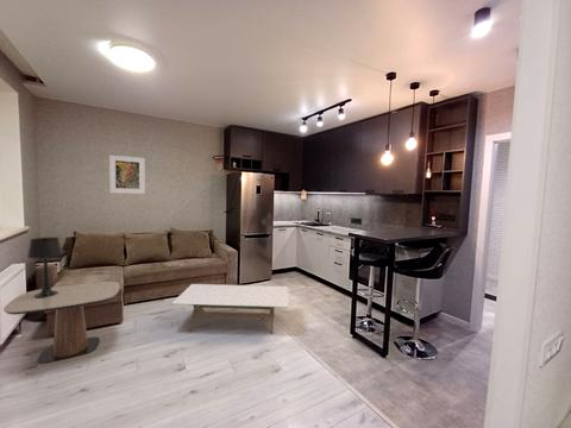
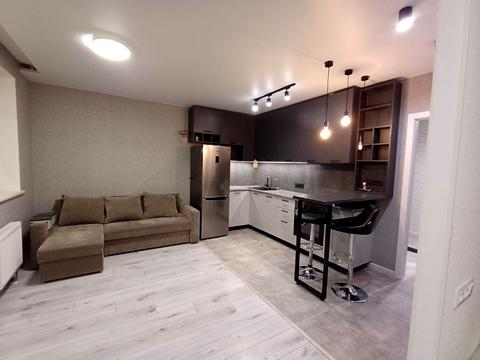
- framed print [108,153,146,195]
- table lamp [26,237,63,298]
- coffee table [170,283,290,335]
- side table [2,281,121,364]
